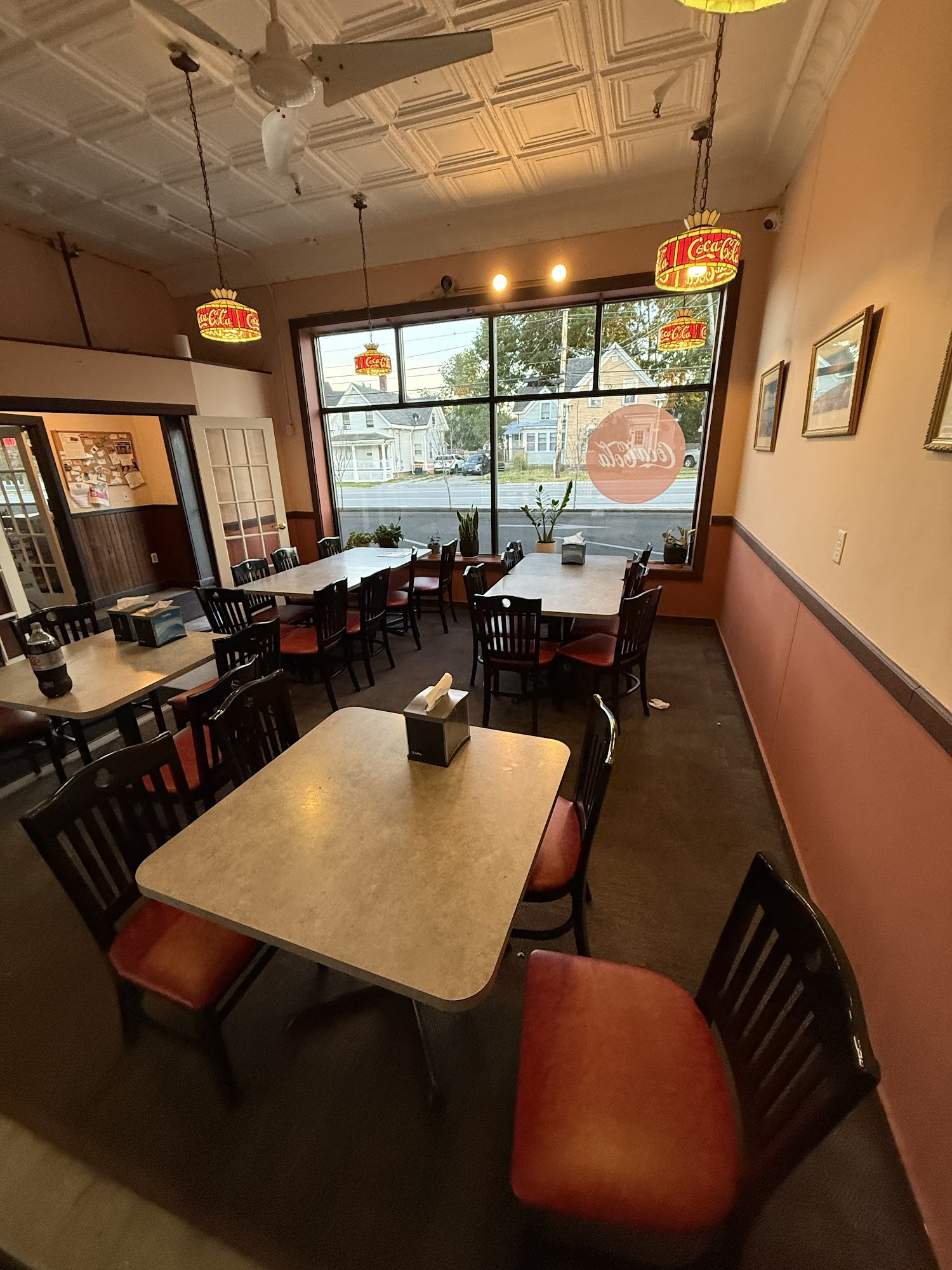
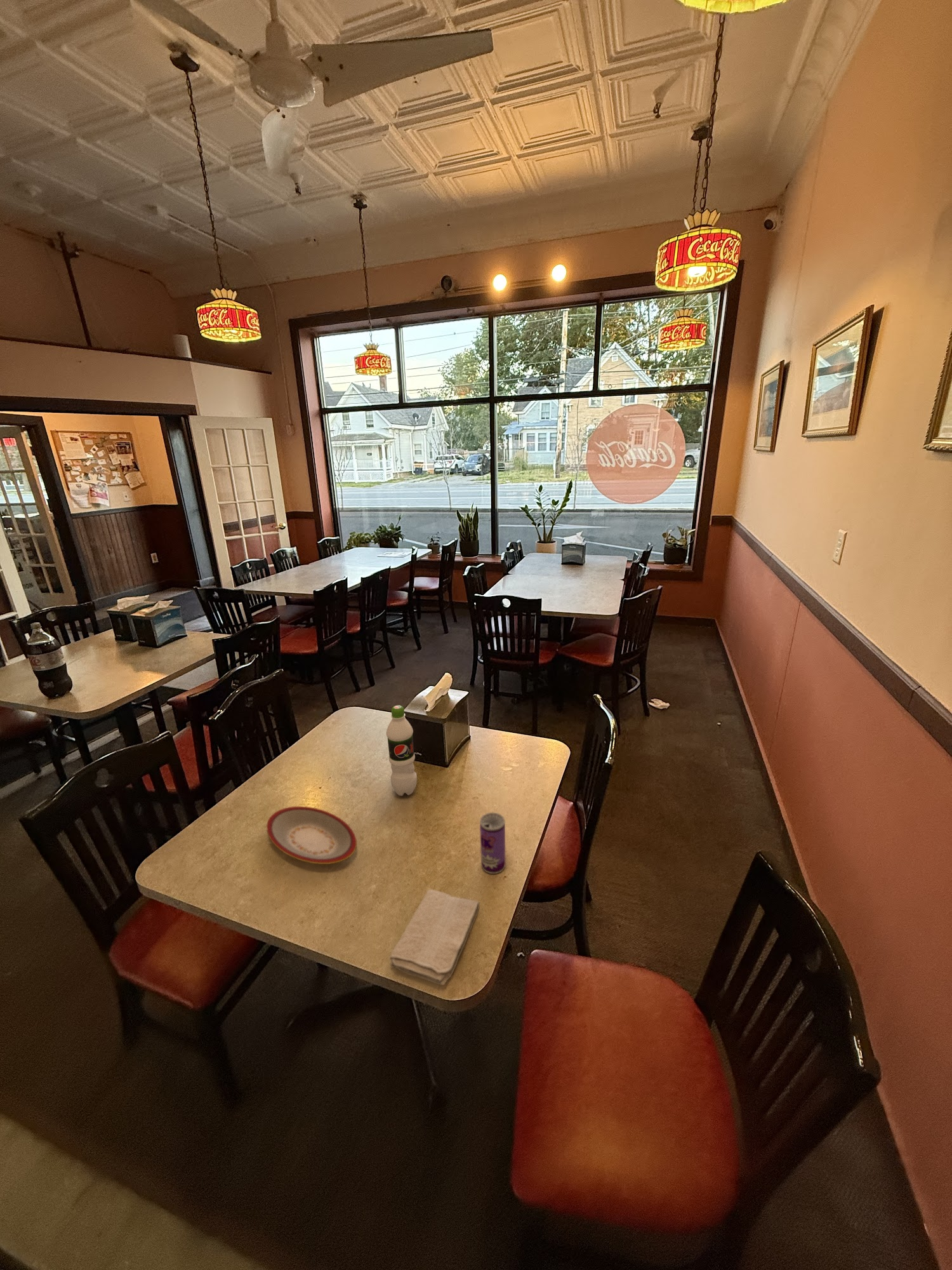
+ pop [386,705,418,797]
+ washcloth [389,888,480,986]
+ beverage can [479,812,506,874]
+ plate [266,806,357,865]
